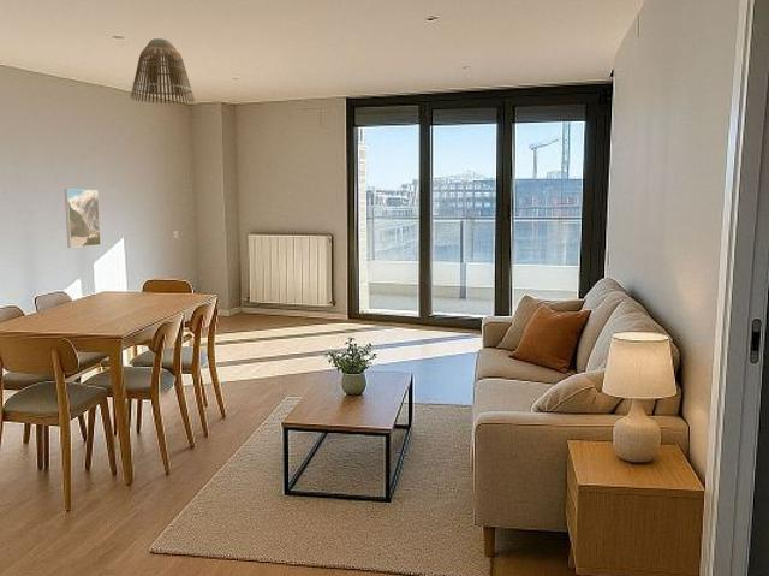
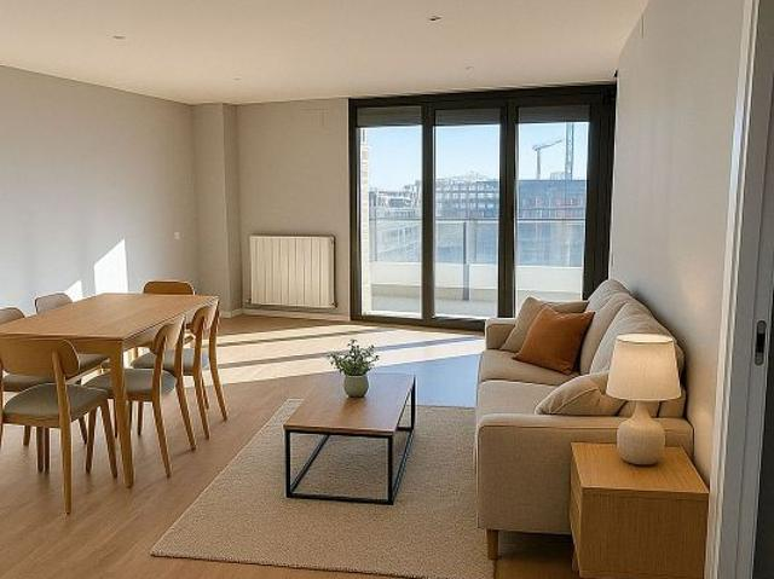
- lamp shade [130,37,196,106]
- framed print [64,188,102,249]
